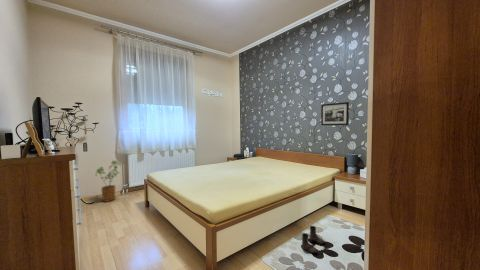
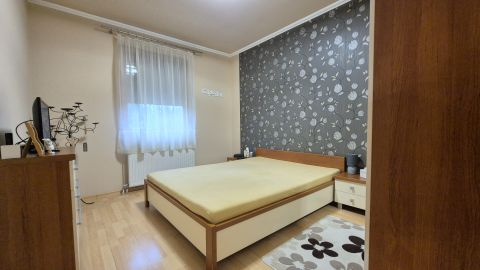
- boots [301,225,326,254]
- house plant [95,160,122,203]
- picture frame [320,101,350,126]
